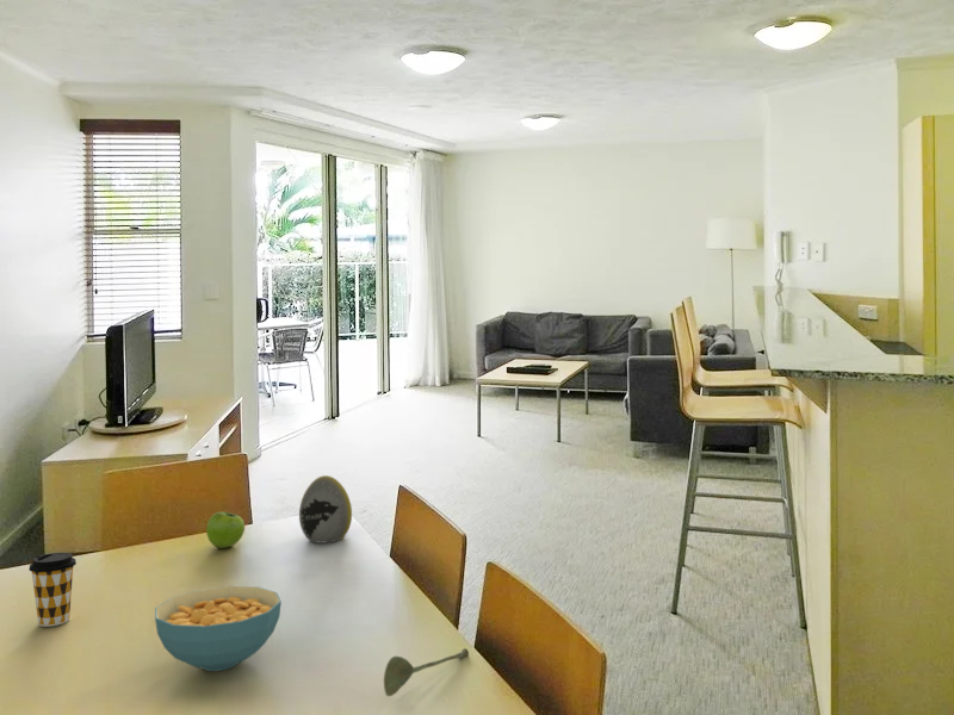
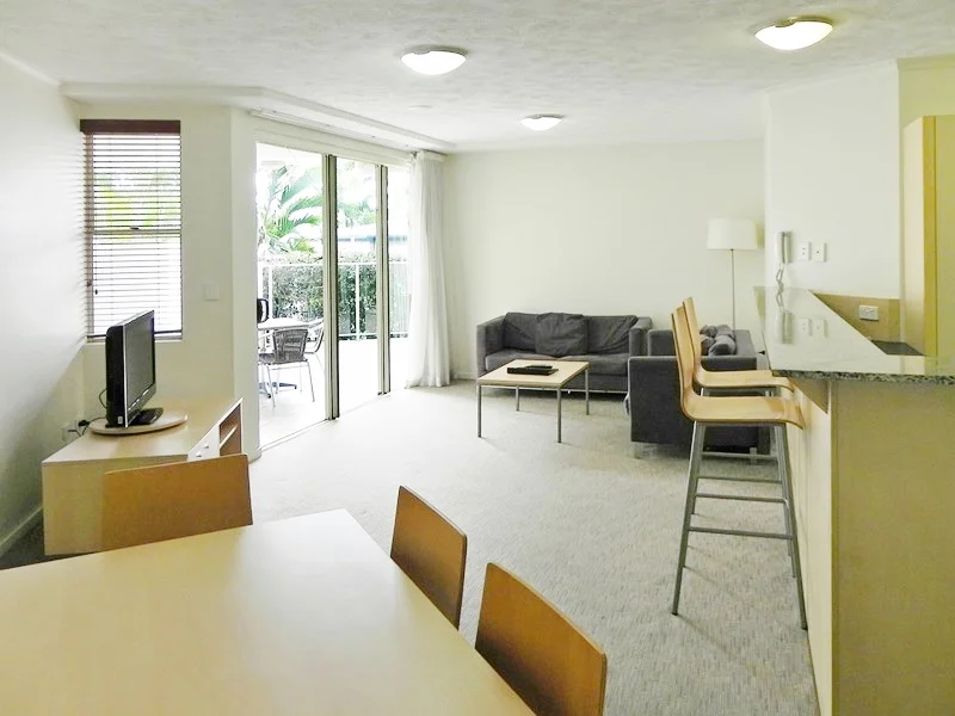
- soupspoon [383,647,470,697]
- cereal bowl [154,585,283,672]
- decorative egg [298,474,353,545]
- coffee cup [27,552,78,628]
- fruit [205,511,246,549]
